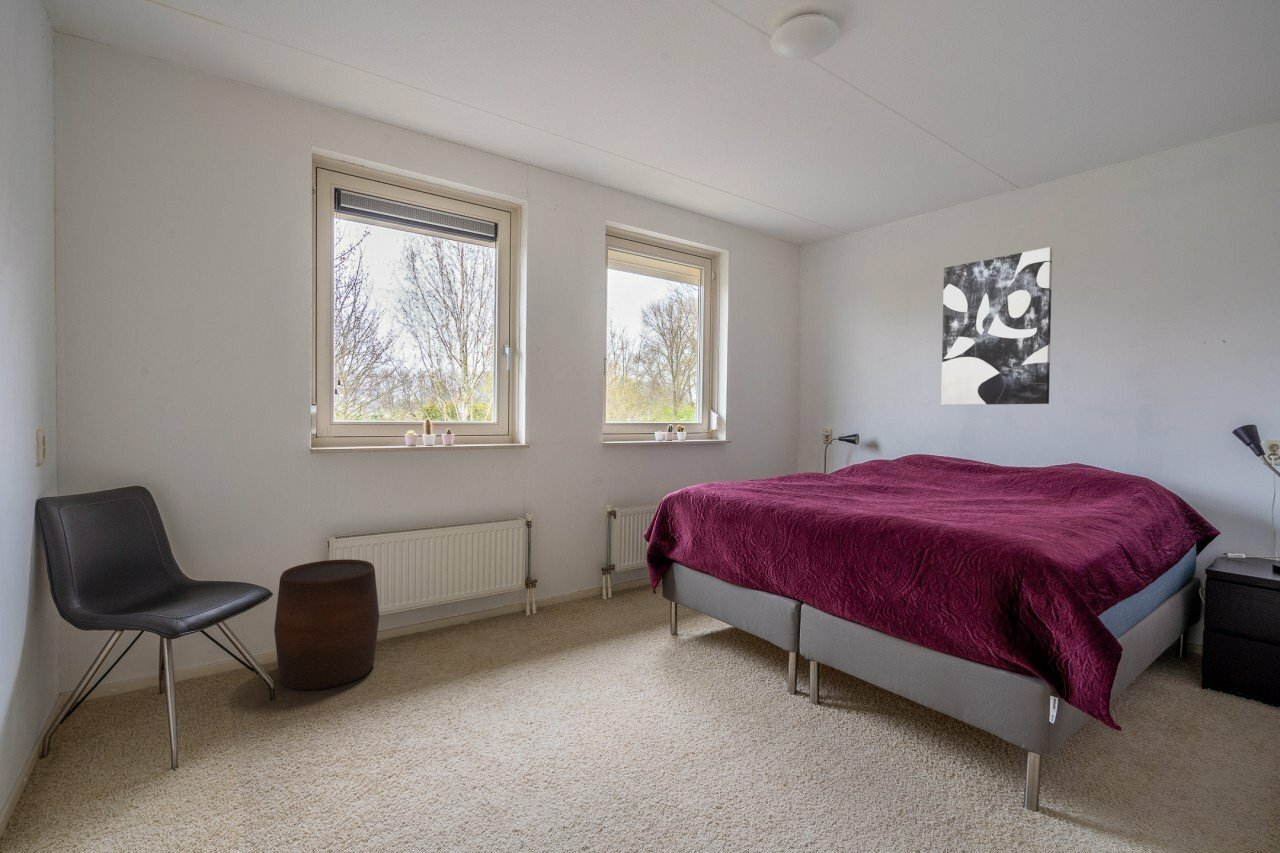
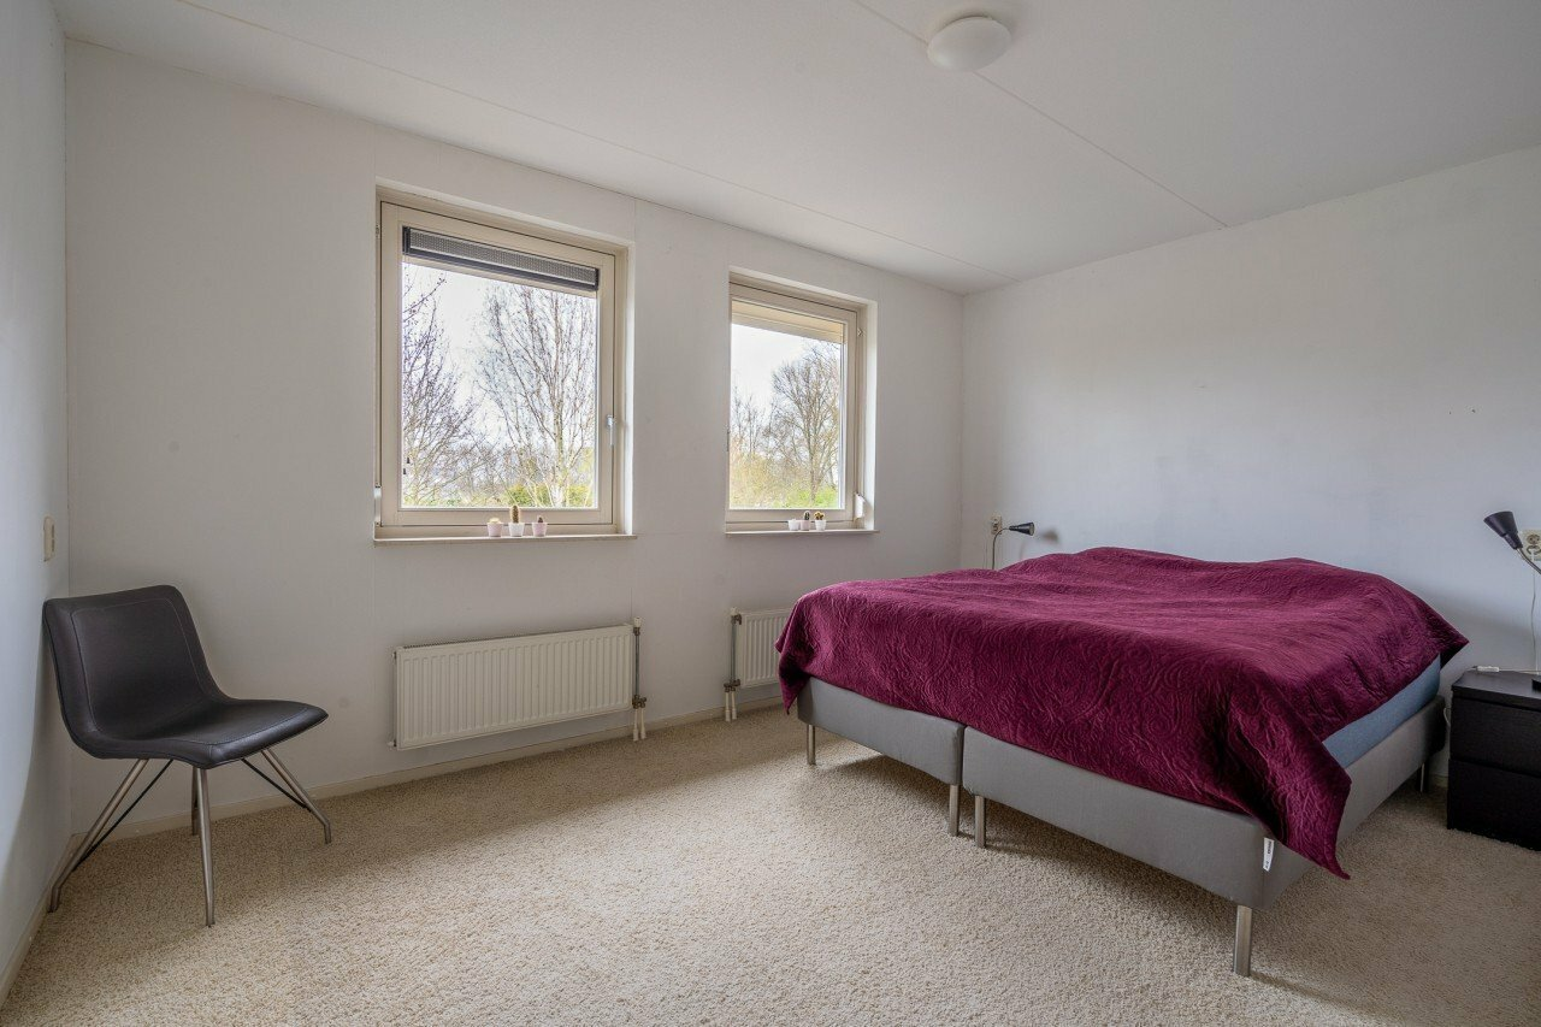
- stool [273,558,380,691]
- wall art [940,246,1053,406]
